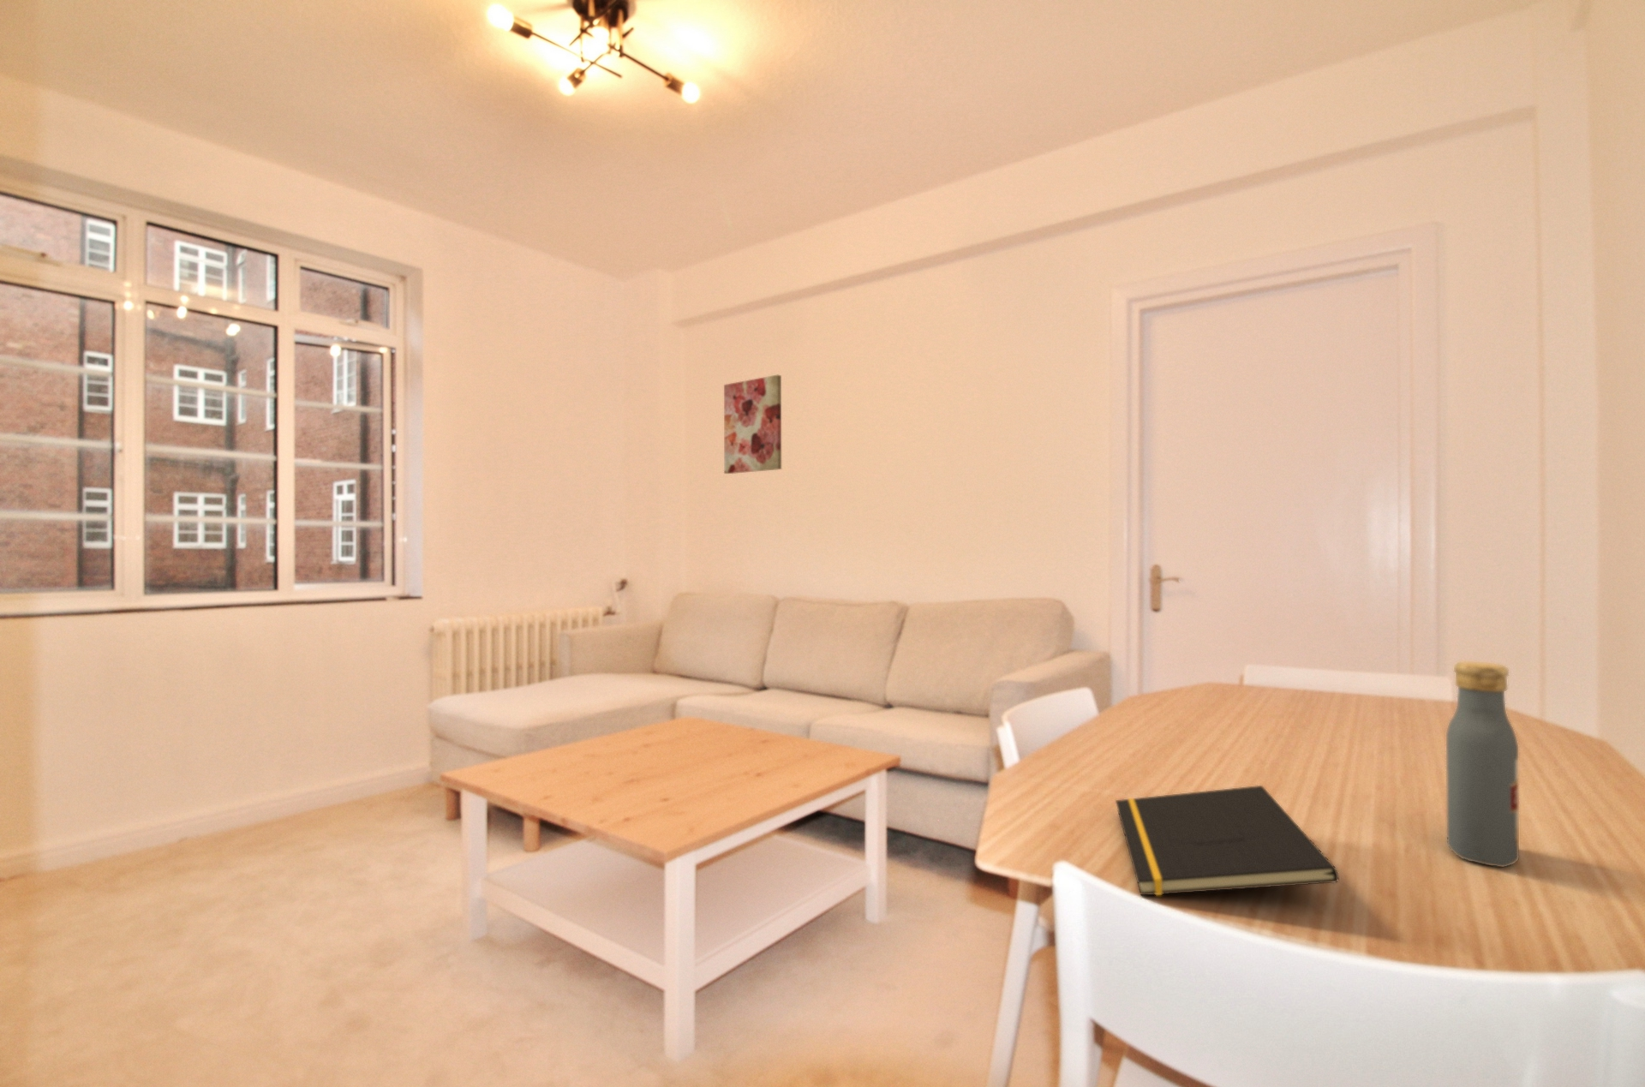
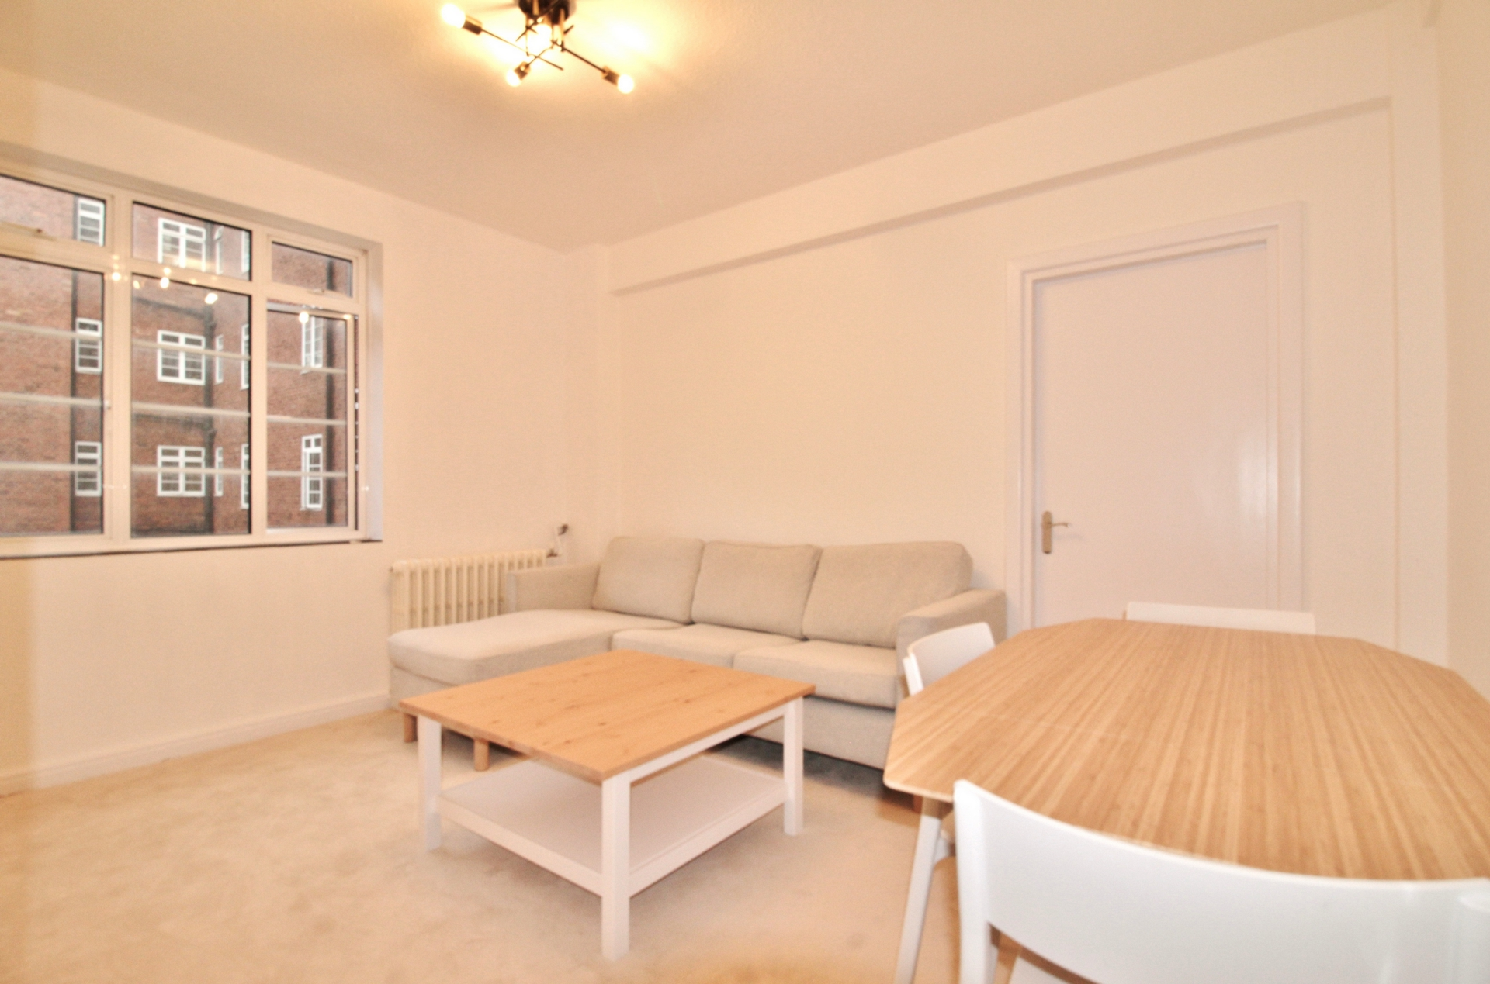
- notepad [1115,785,1339,897]
- vodka [1445,660,1520,867]
- wall art [723,375,782,474]
